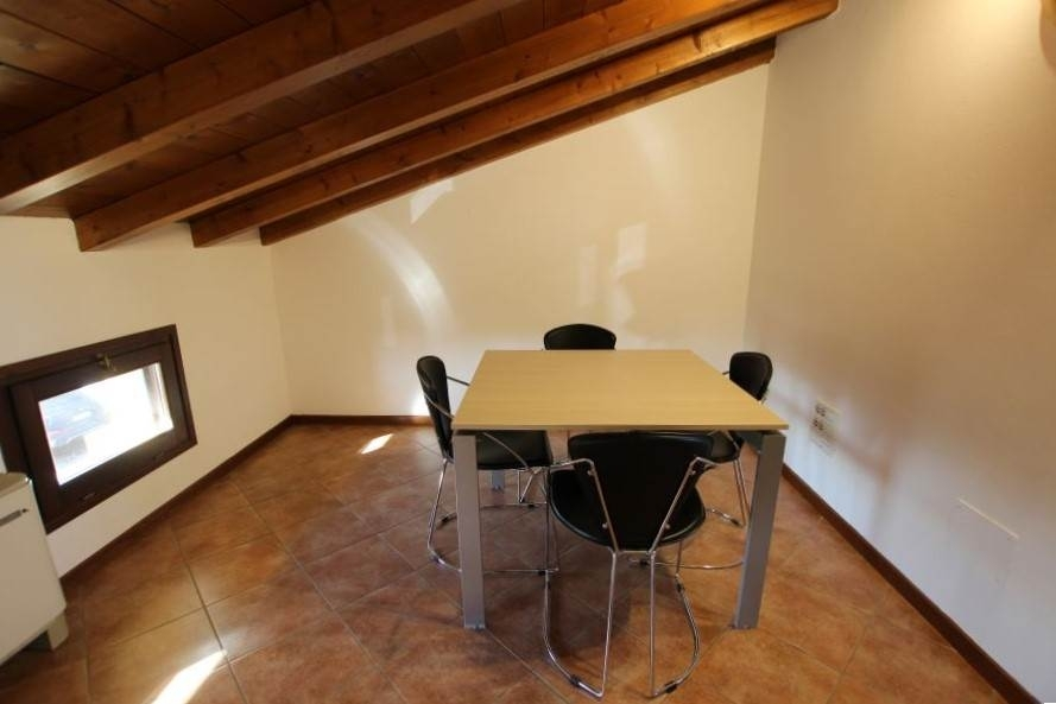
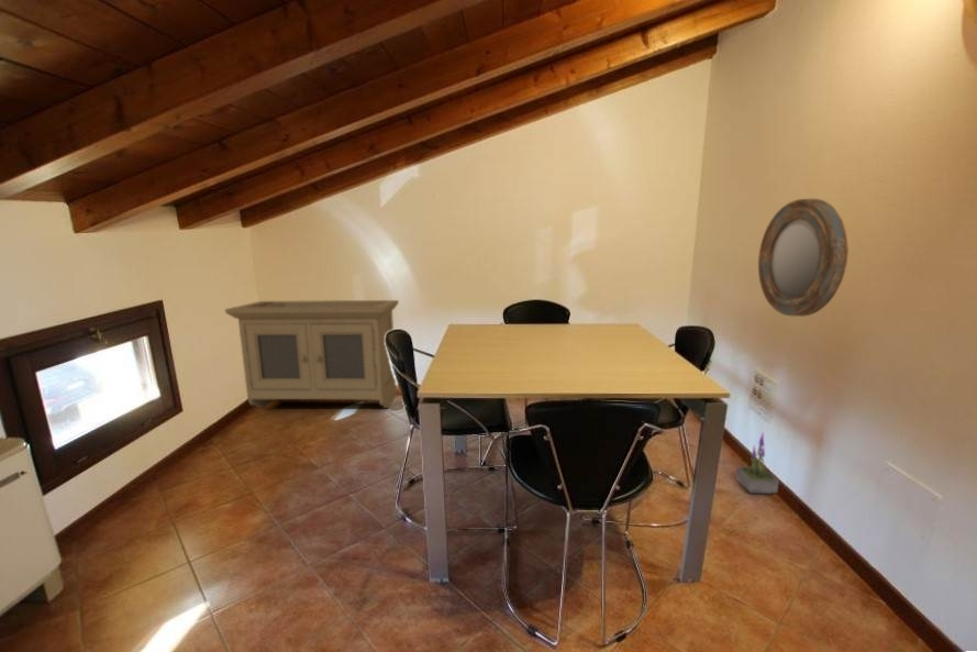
+ home mirror [757,198,850,318]
+ potted plant [735,430,780,495]
+ storage cabinet [224,299,400,409]
